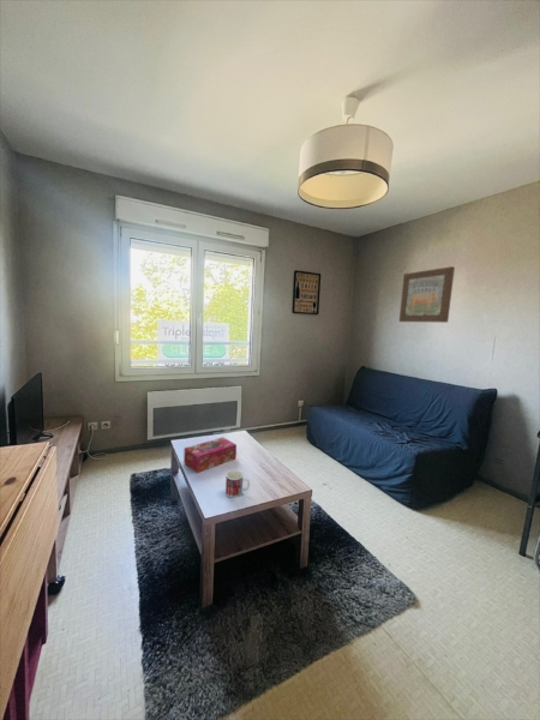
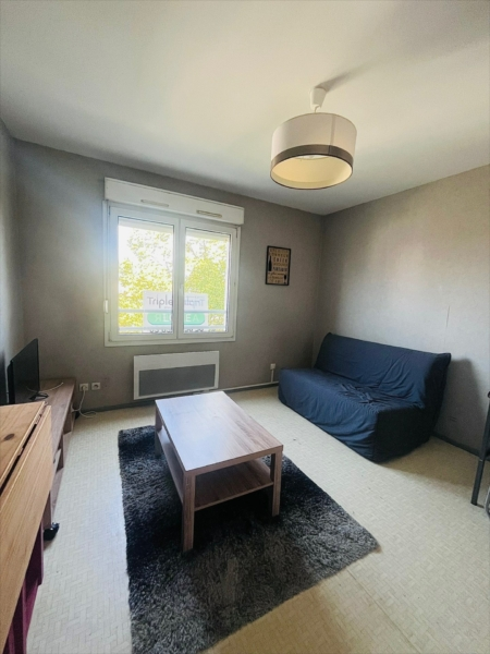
- wall art [398,265,456,324]
- tissue box [182,437,238,474]
- mug [224,469,251,498]
